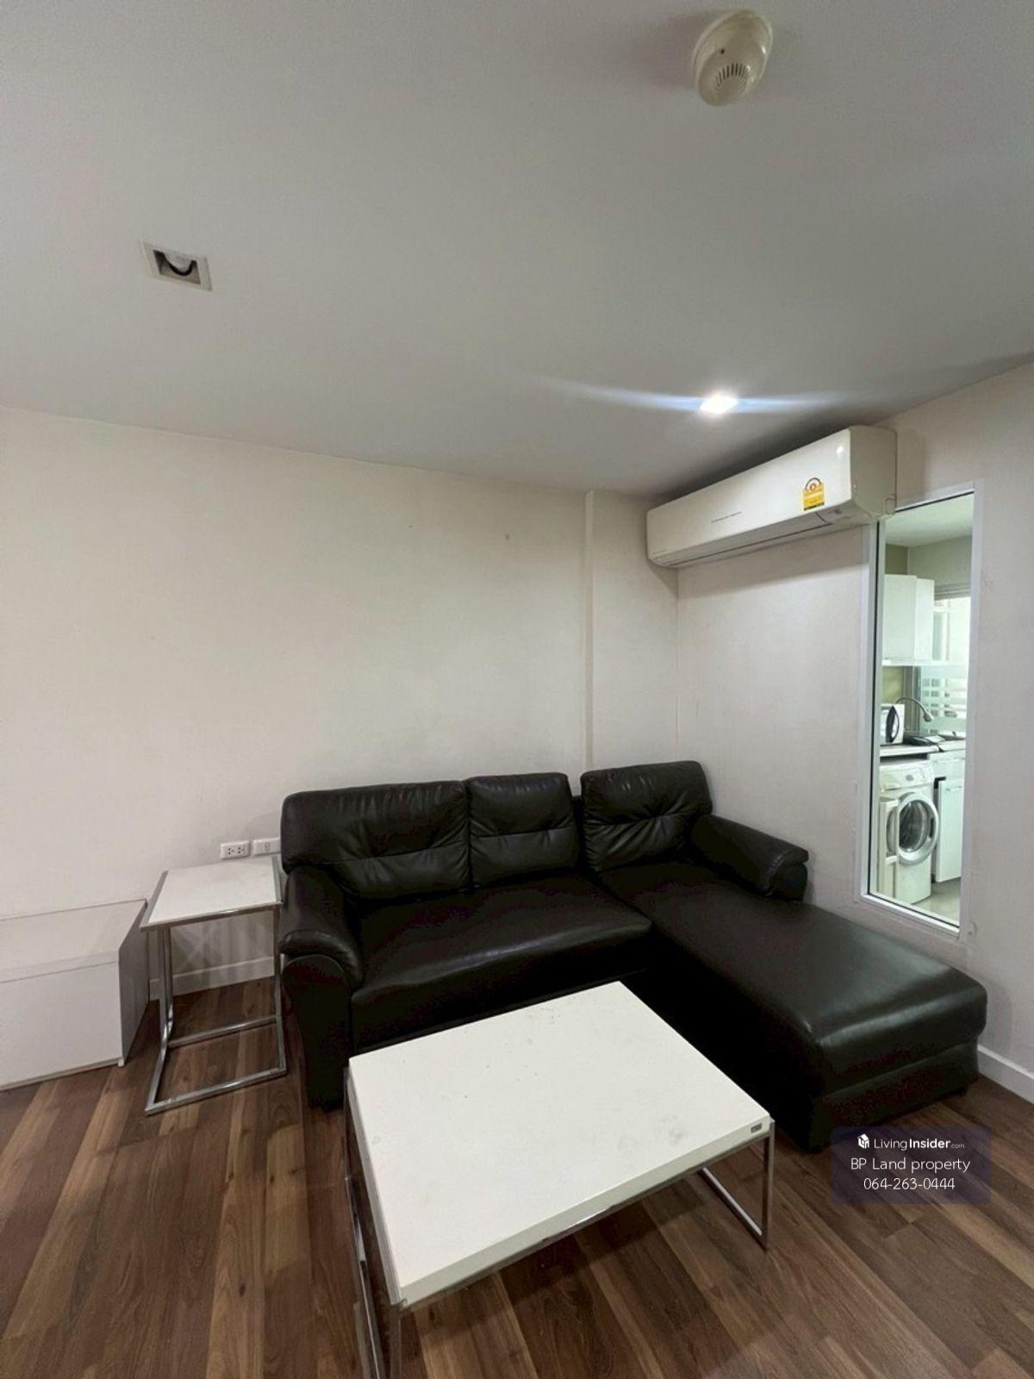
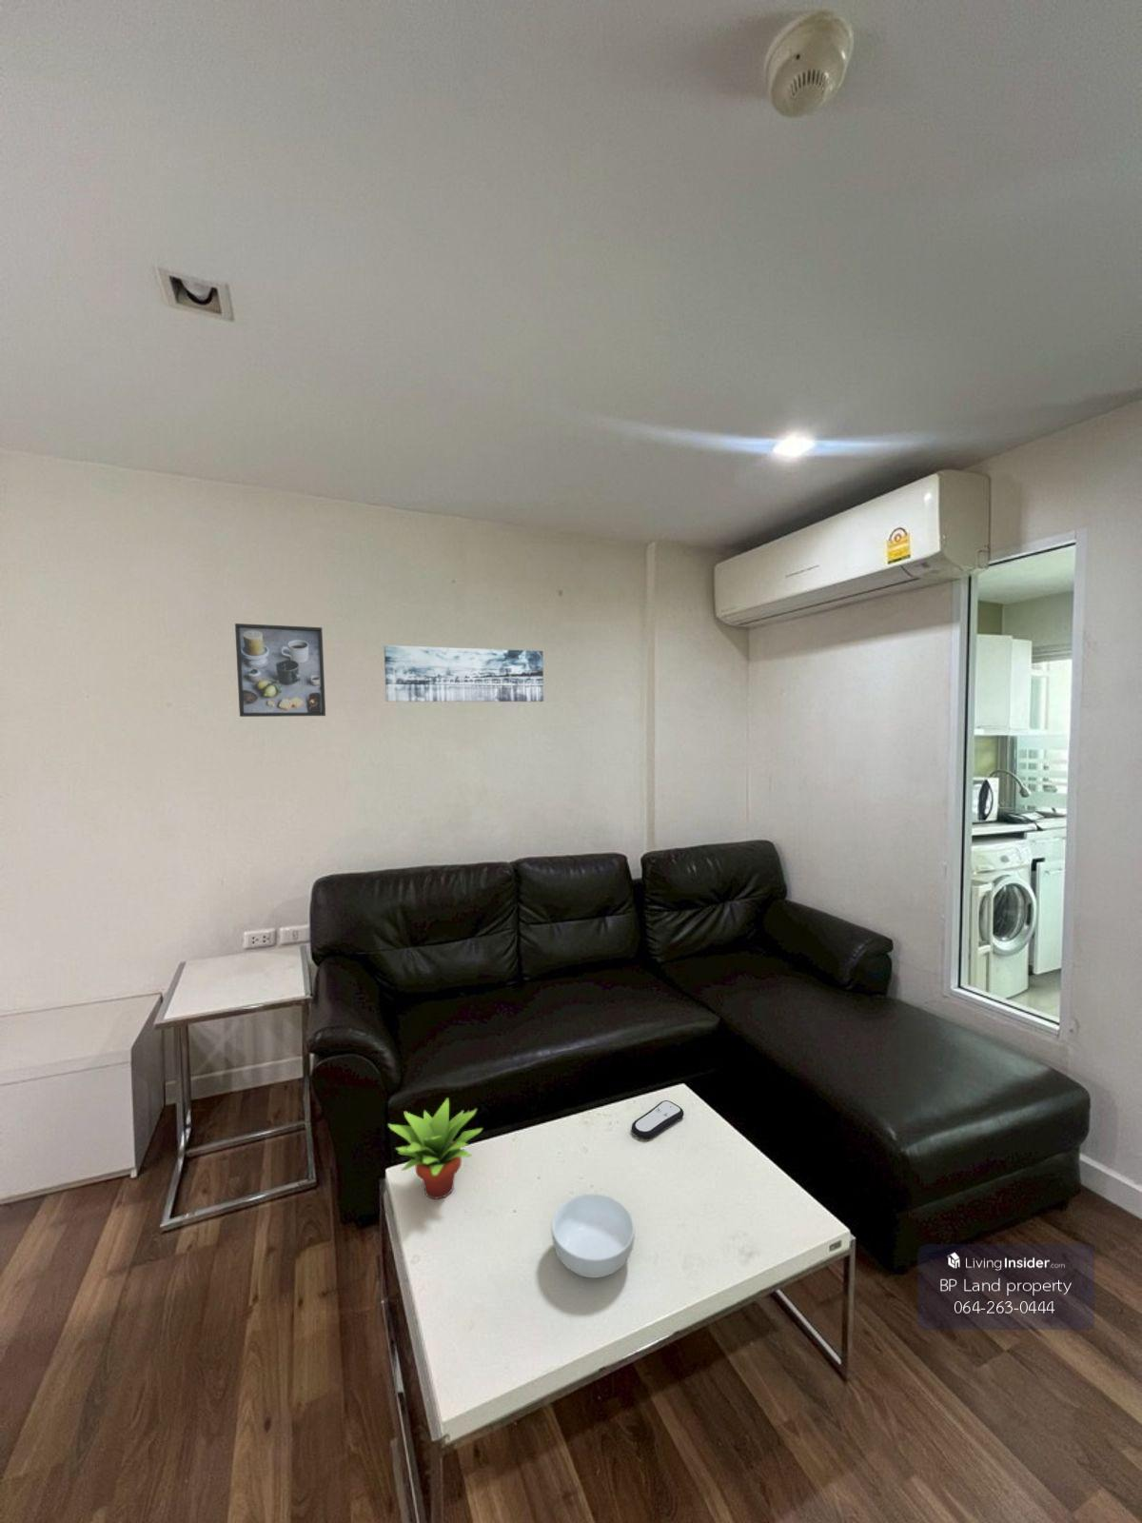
+ cereal bowl [551,1193,636,1278]
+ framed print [234,622,326,717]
+ wall art [384,644,545,703]
+ remote control [631,1100,685,1140]
+ succulent plant [387,1096,483,1199]
